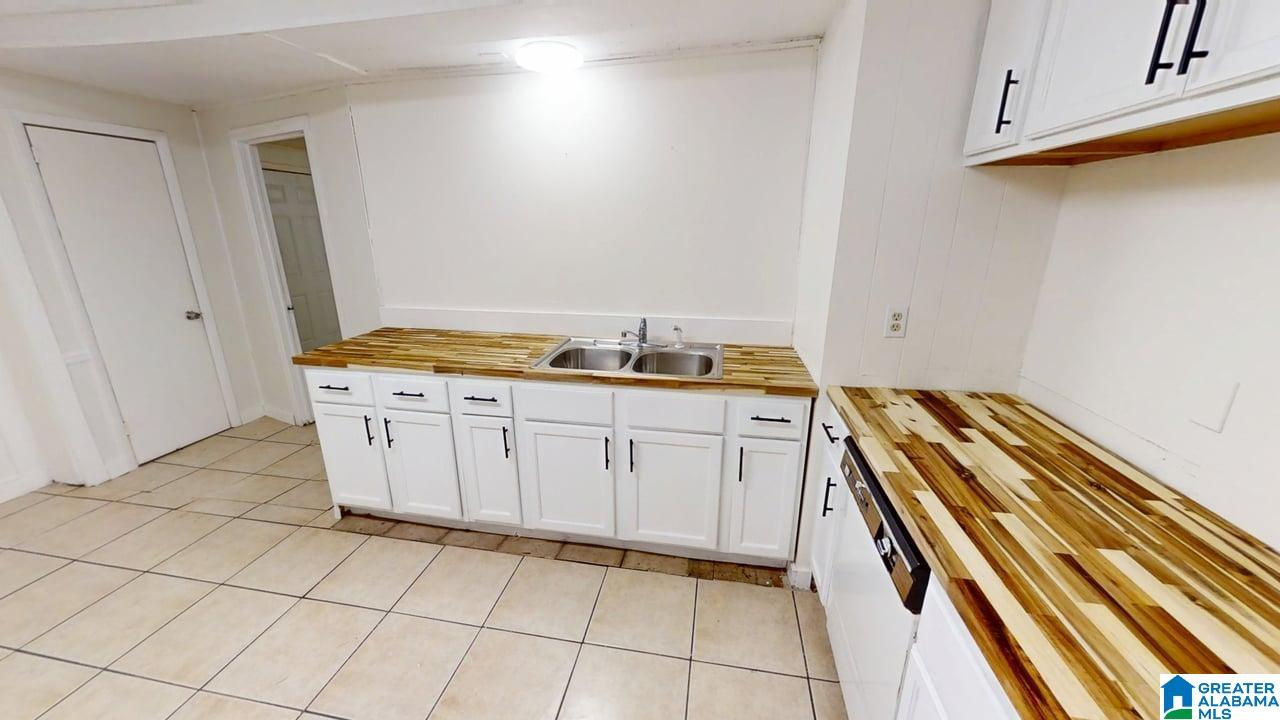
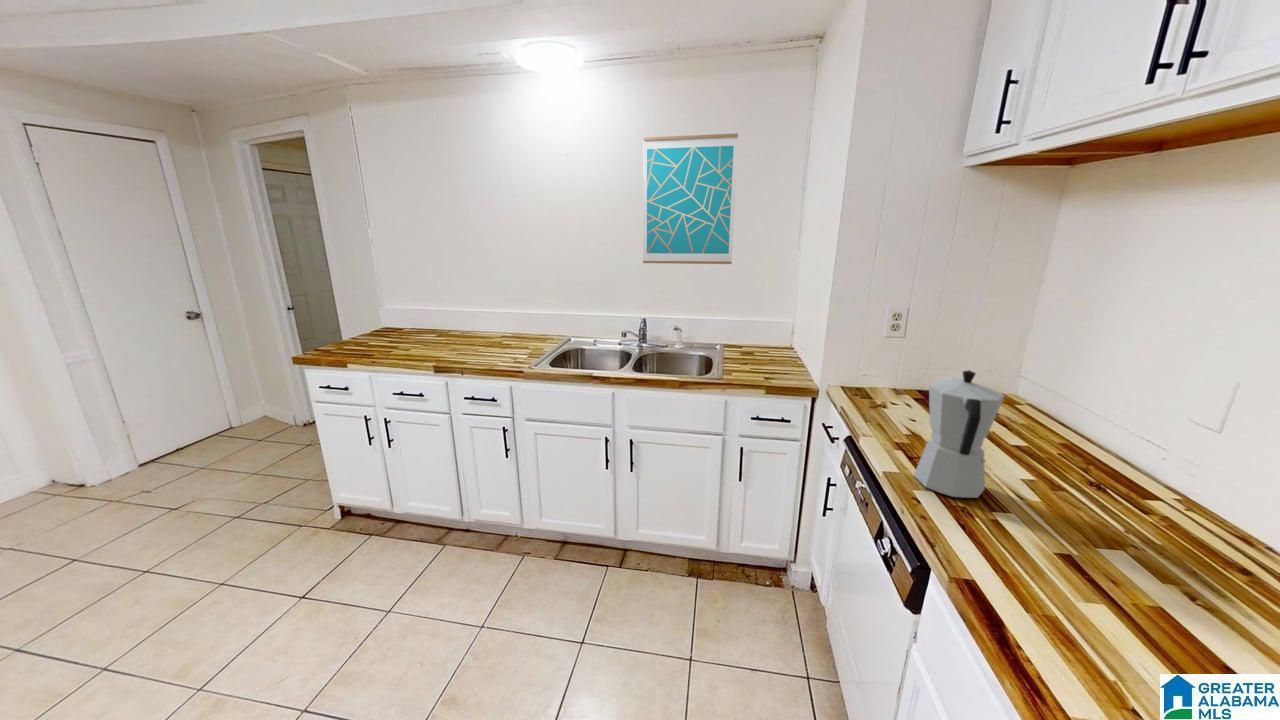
+ moka pot [913,369,1006,499]
+ wall art [642,132,739,265]
